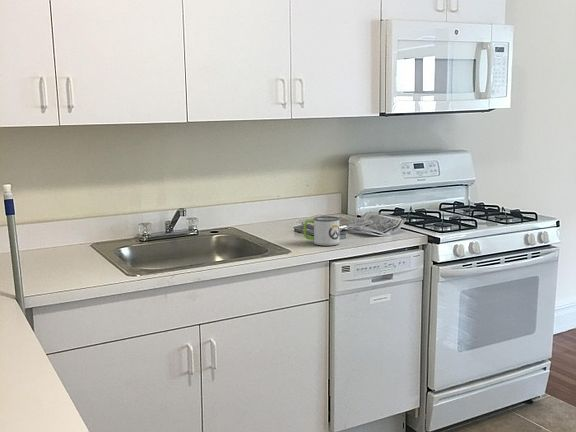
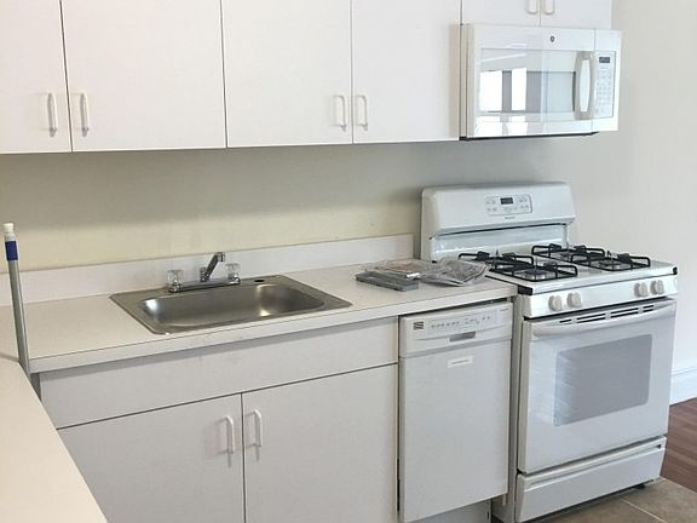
- mug [302,215,340,246]
